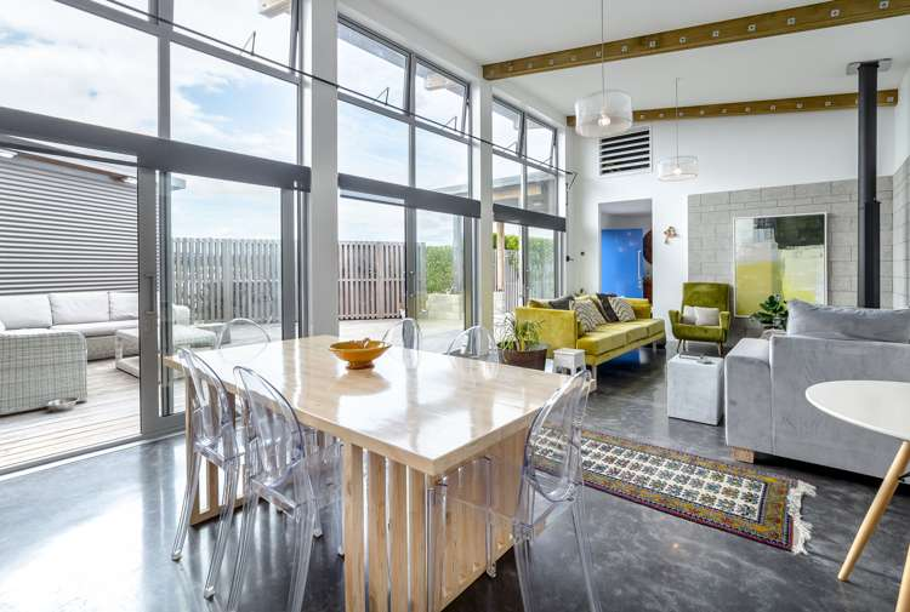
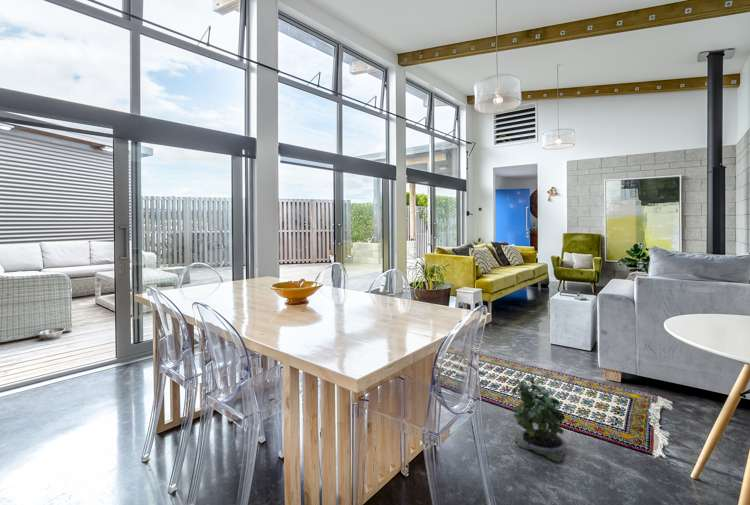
+ potted plant [510,377,568,463]
